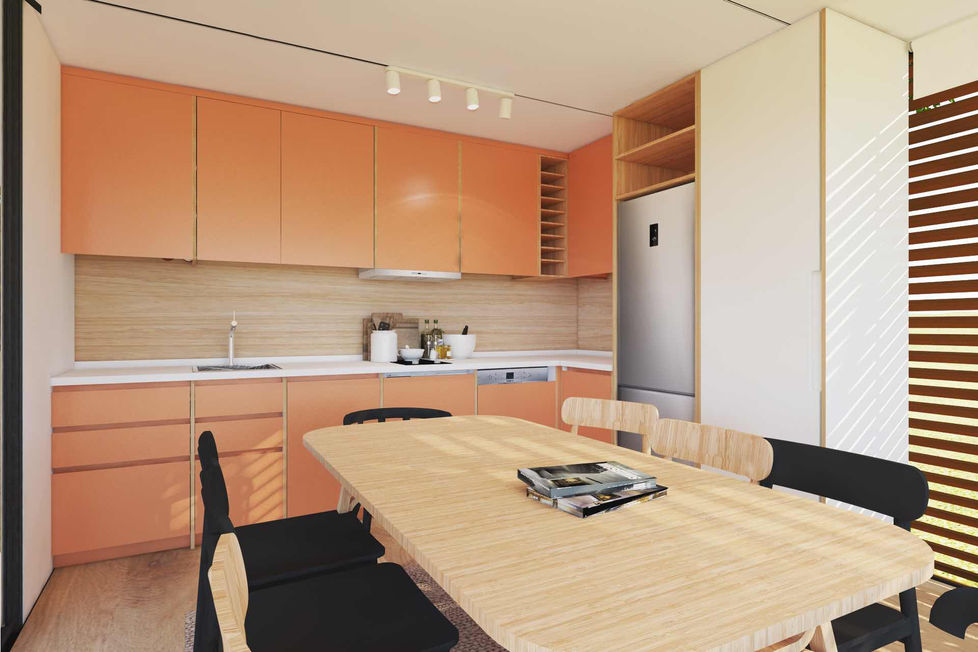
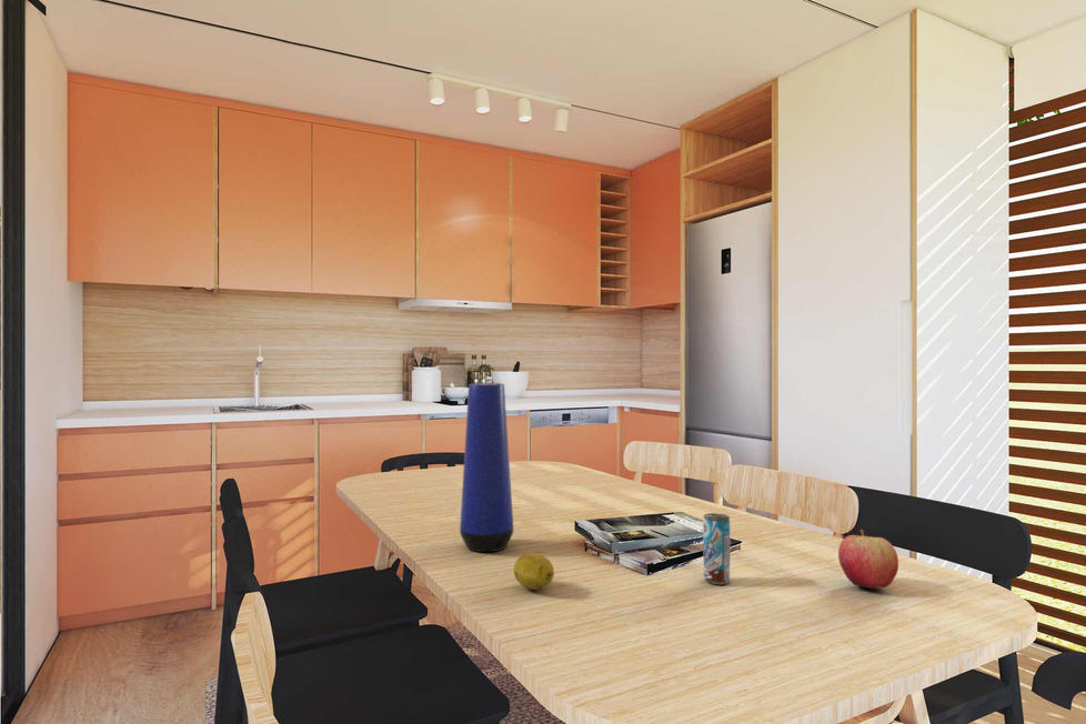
+ beverage can [703,512,731,585]
+ vase [459,383,514,553]
+ apple [837,529,899,590]
+ fruit [513,552,555,591]
